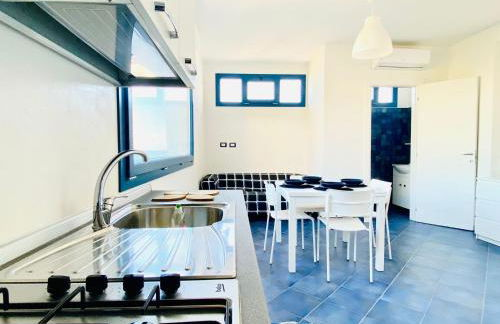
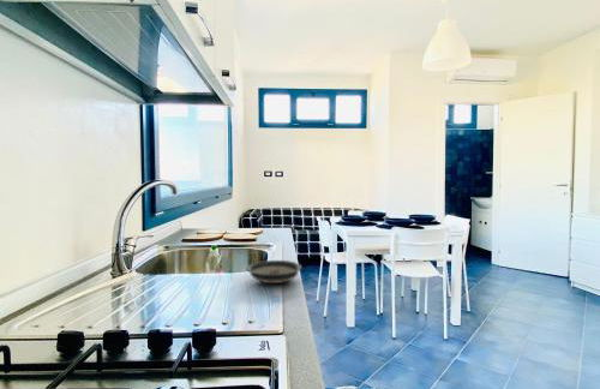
+ saucer [245,259,302,285]
